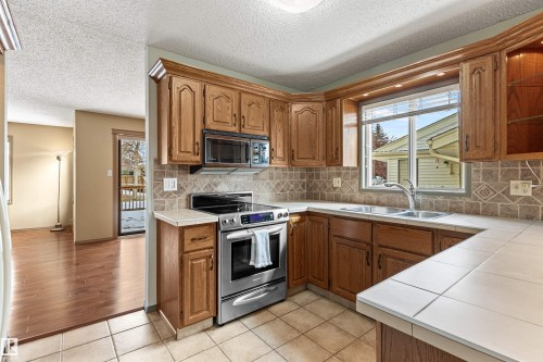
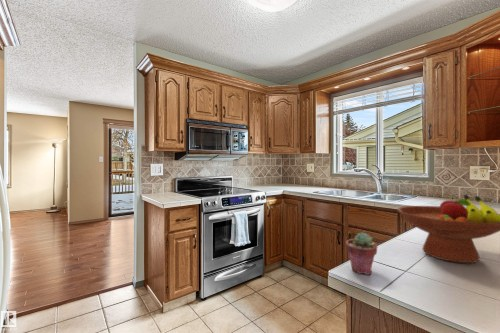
+ fruit bowl [397,193,500,264]
+ potted succulent [345,231,378,276]
